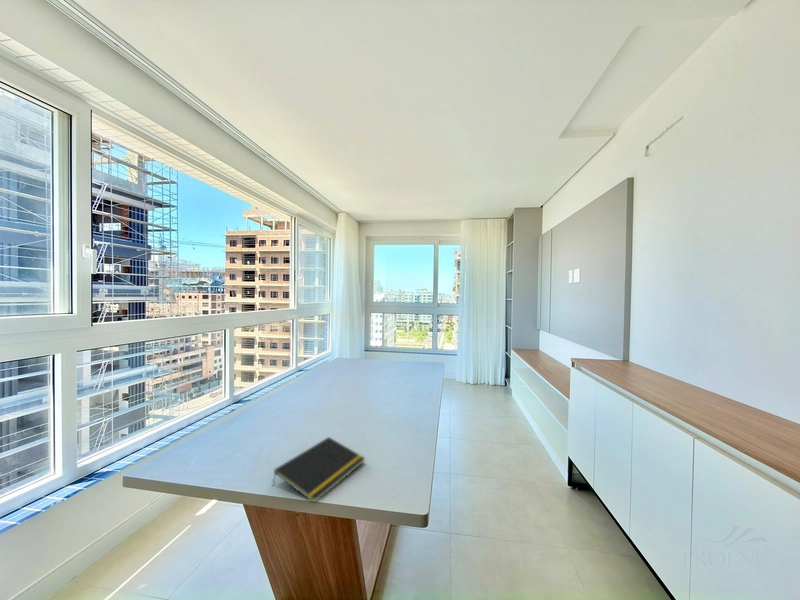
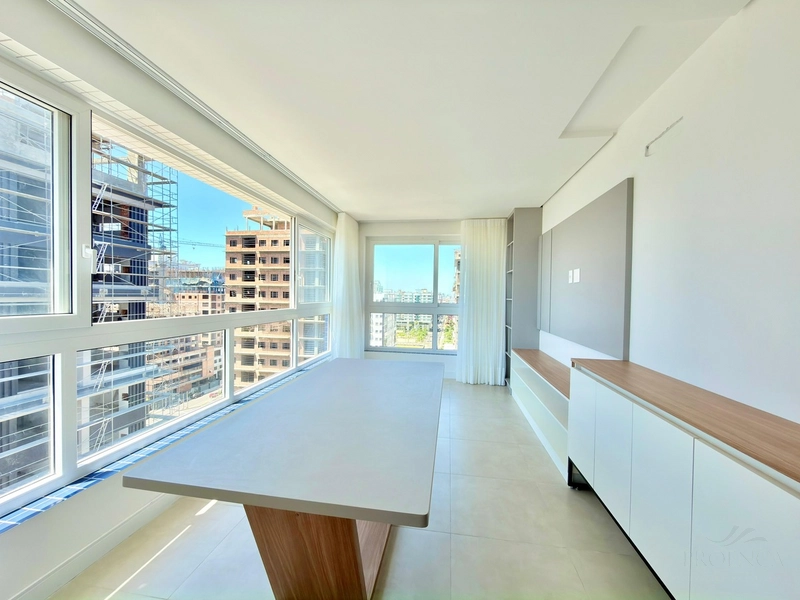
- notepad [272,436,366,503]
